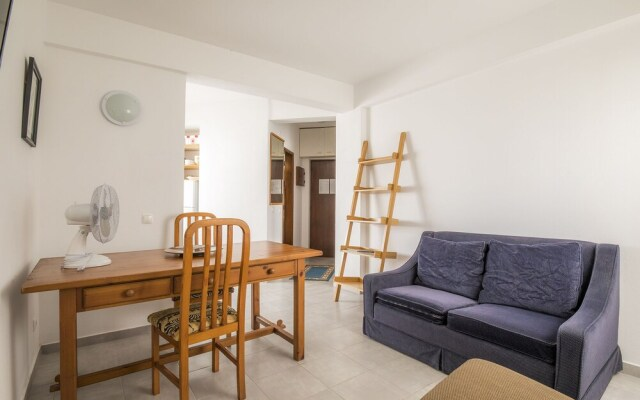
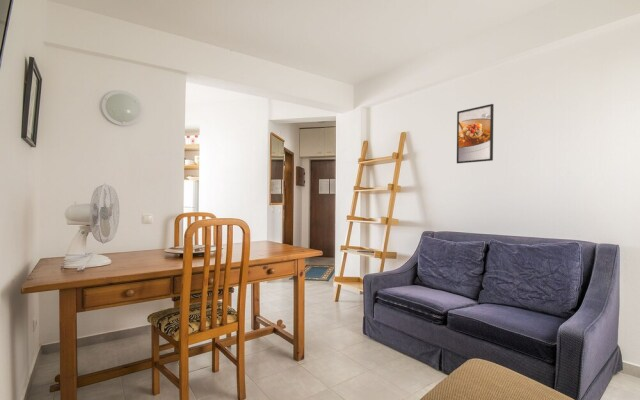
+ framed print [456,103,495,164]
